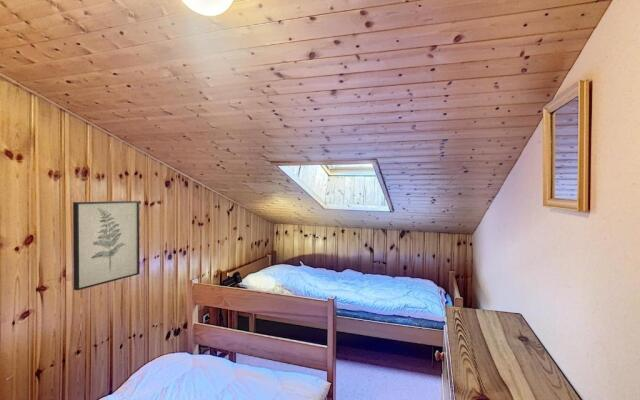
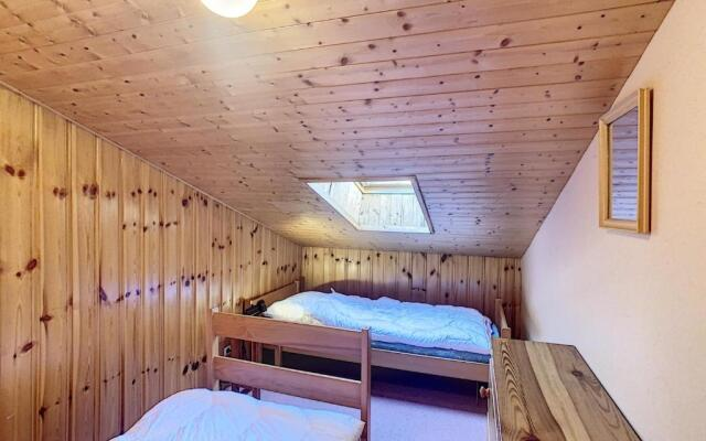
- wall art [72,200,141,291]
